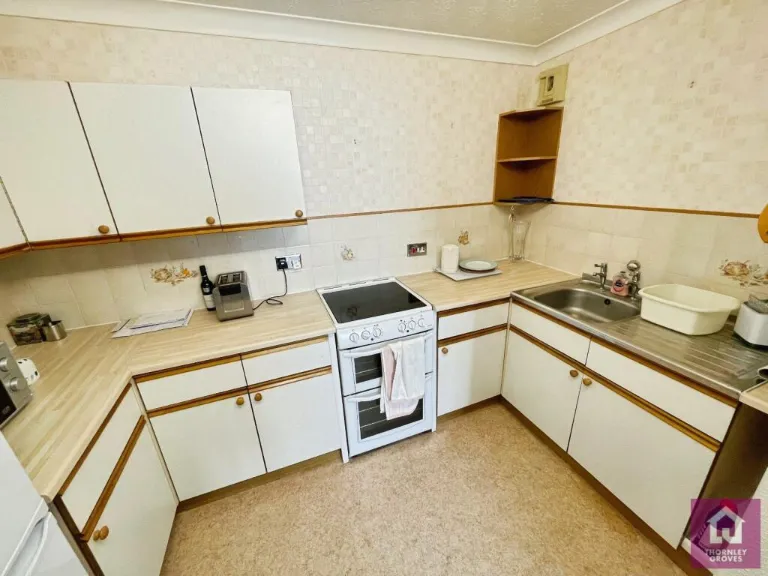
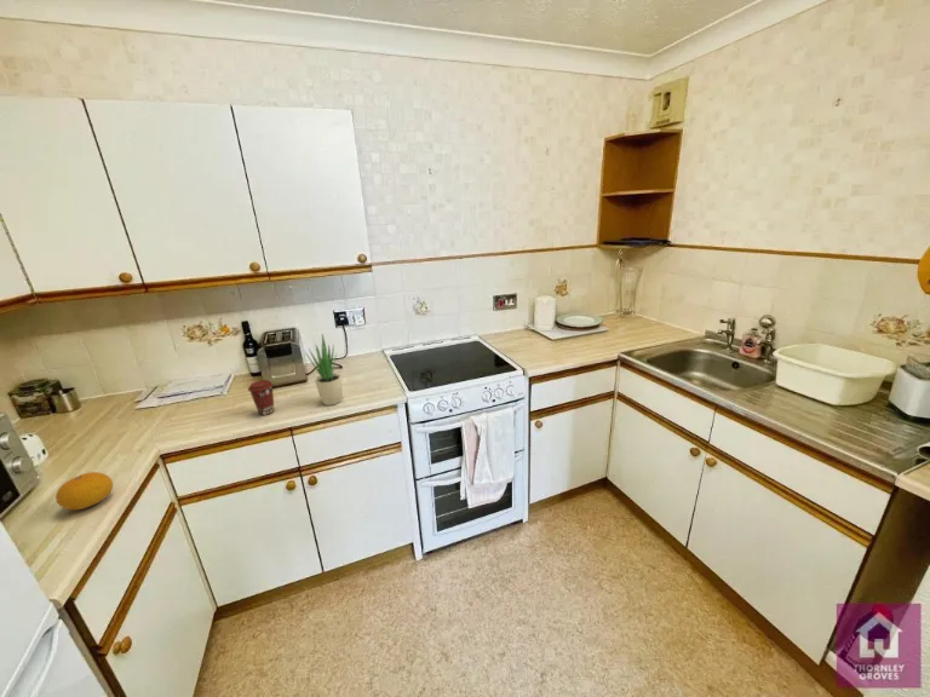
+ potted plant [303,333,344,407]
+ fruit [54,471,114,511]
+ coffee cup [247,379,276,416]
